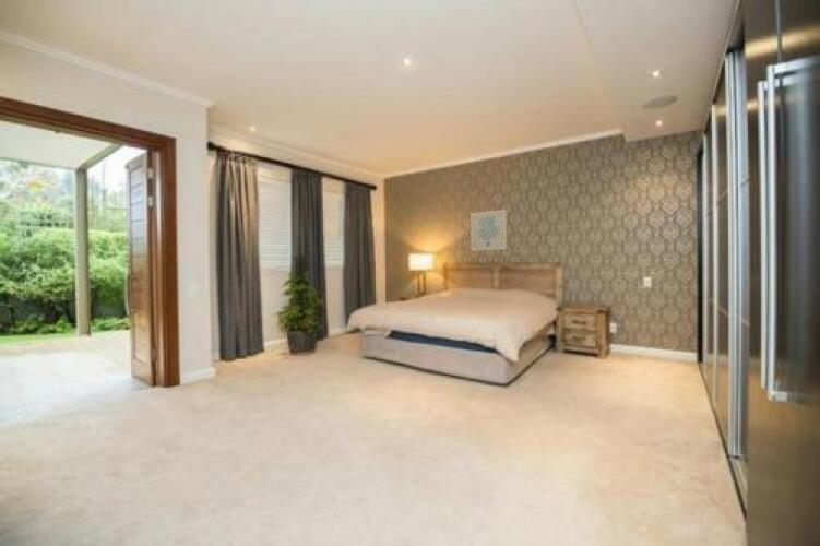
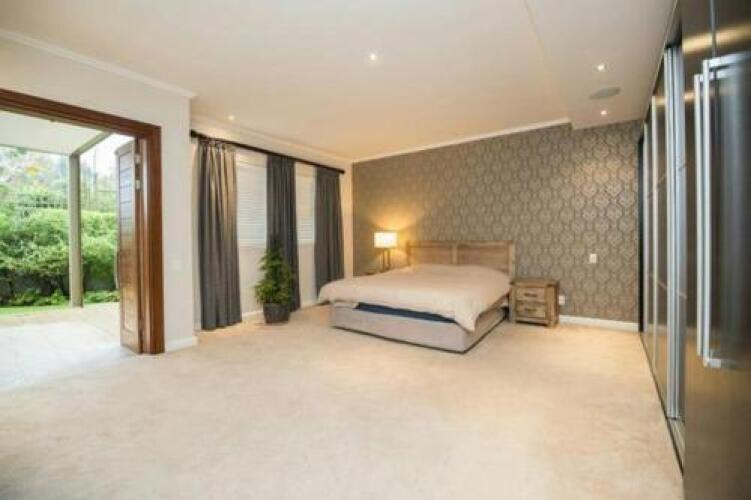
- wall art [470,209,508,252]
